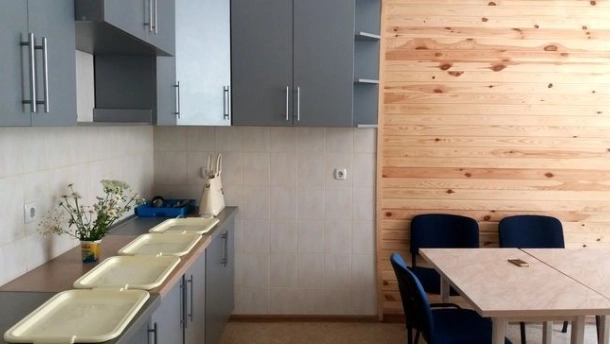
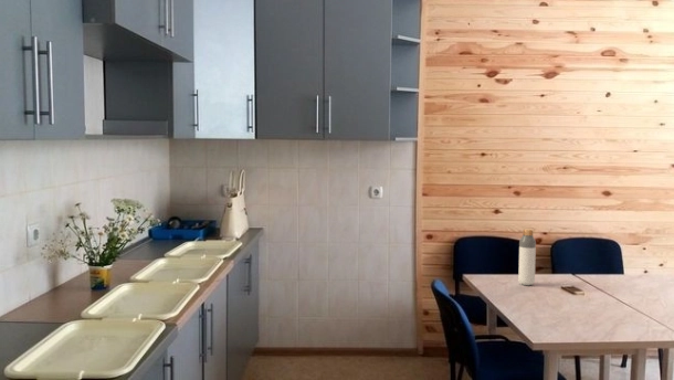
+ bottle [517,228,537,286]
